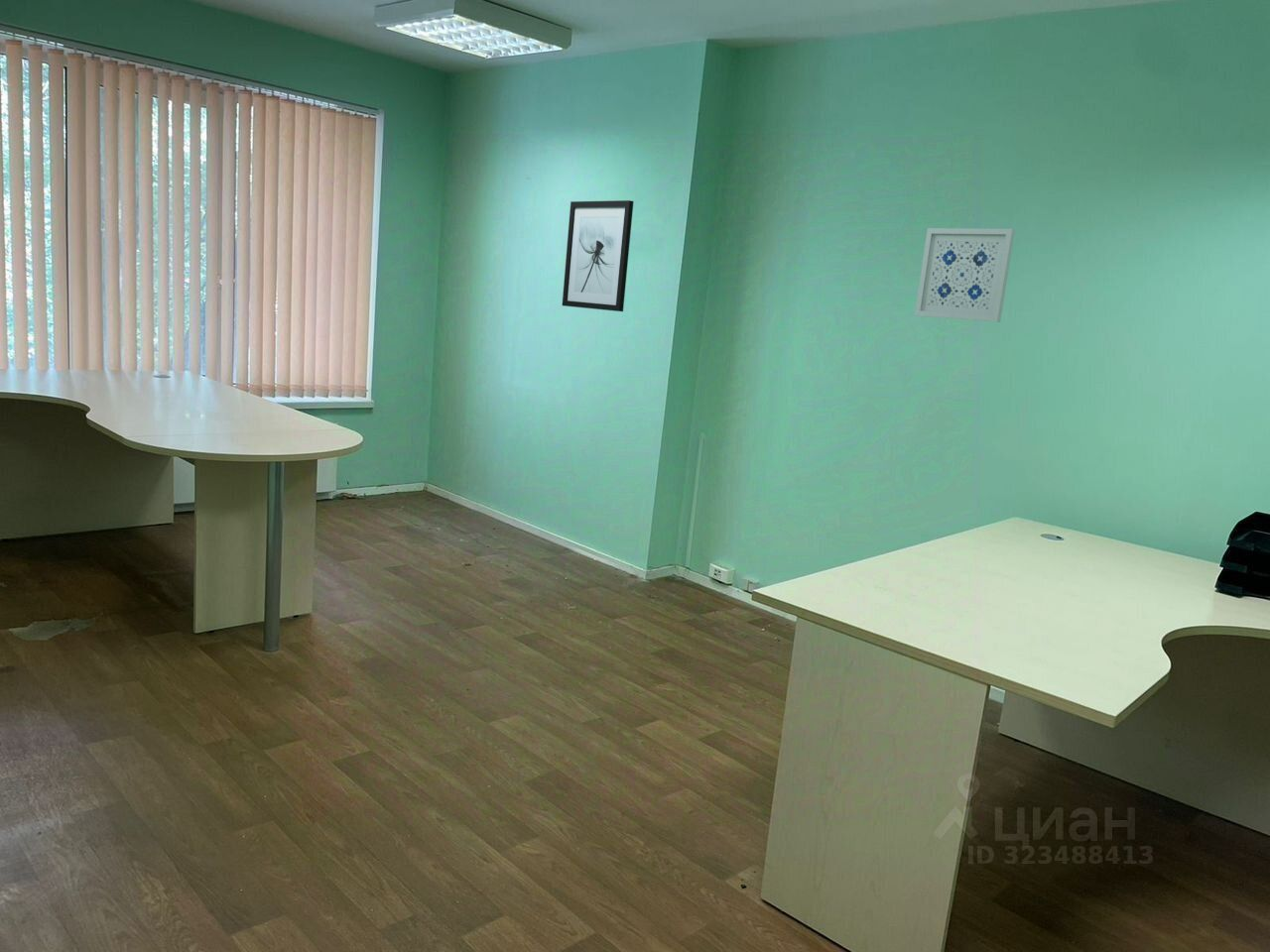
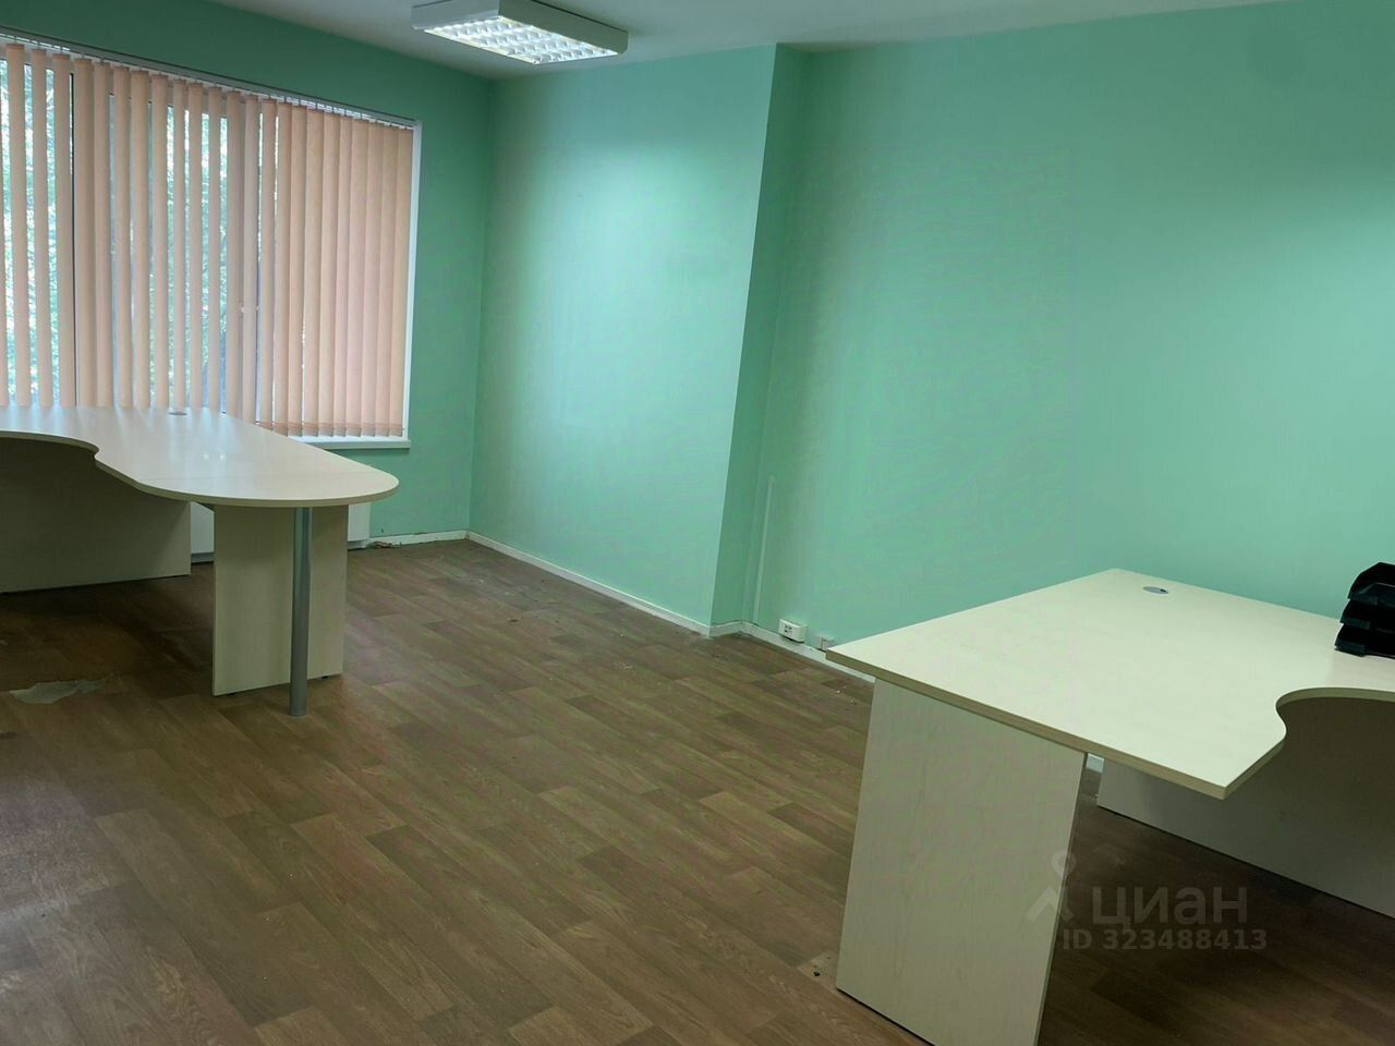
- wall art [914,227,1016,323]
- wall art [562,199,635,312]
